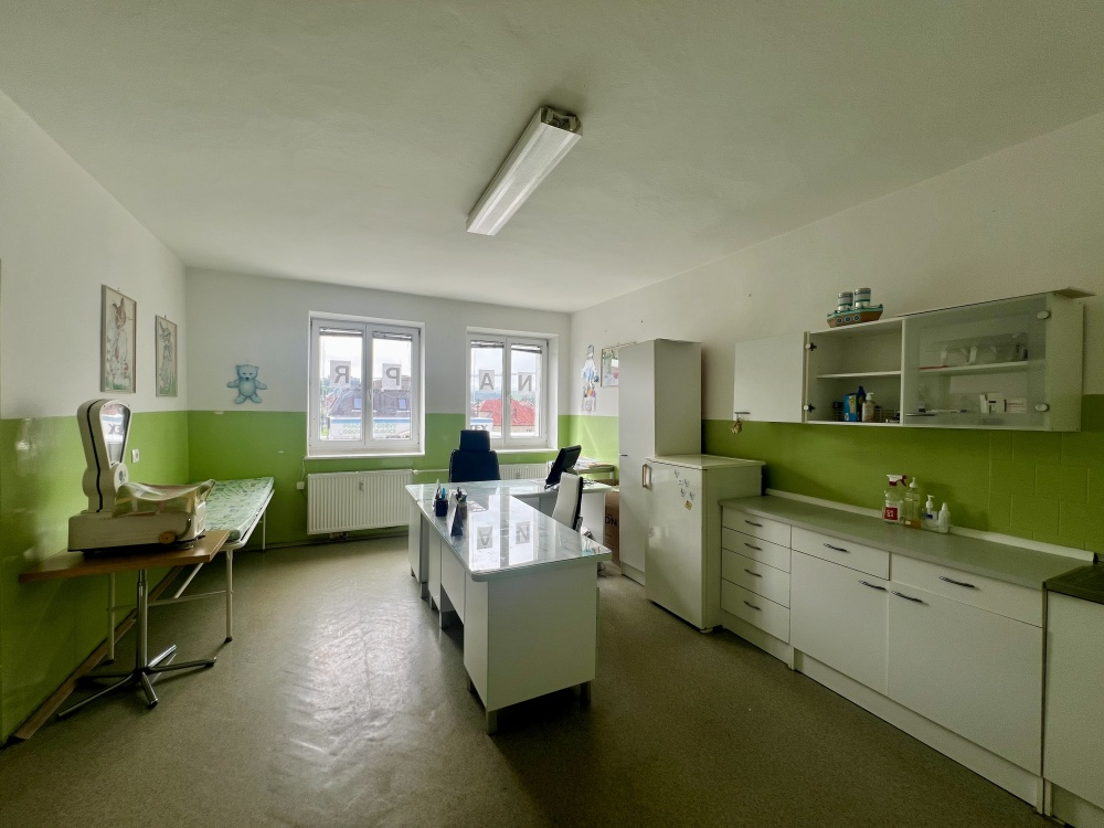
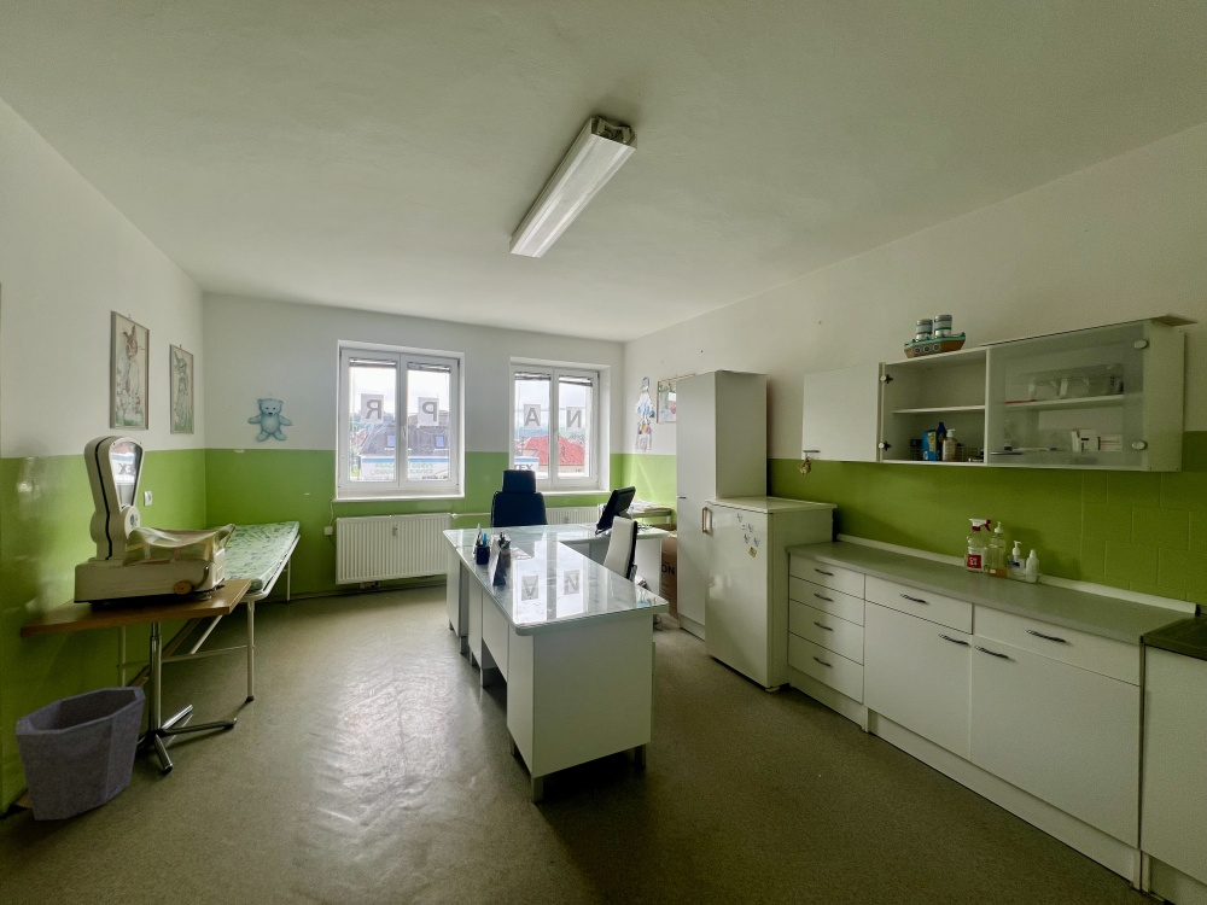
+ waste bin [14,685,147,822]
